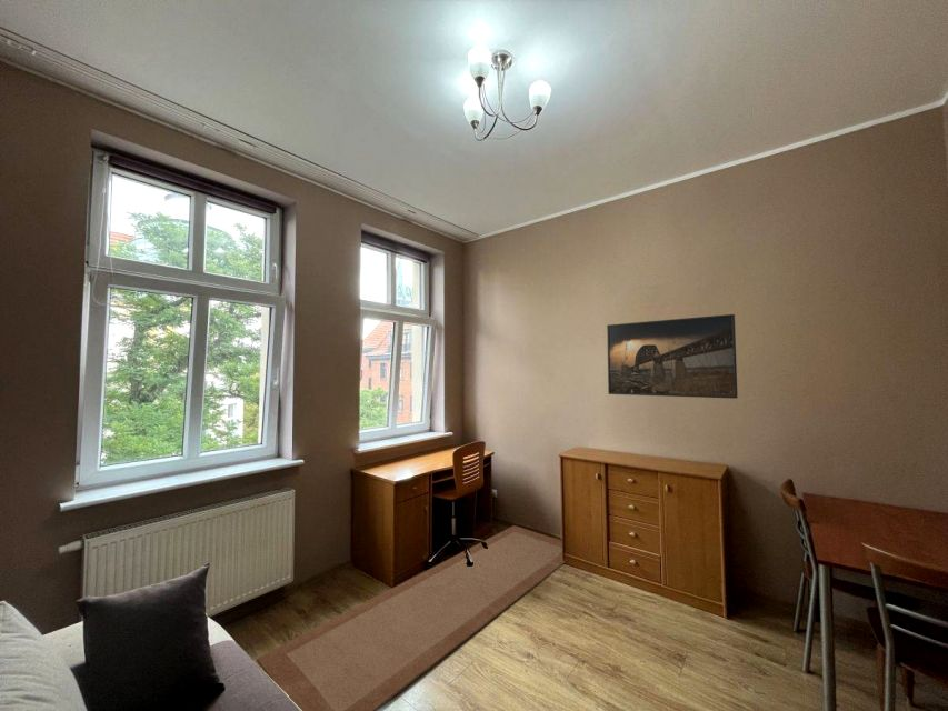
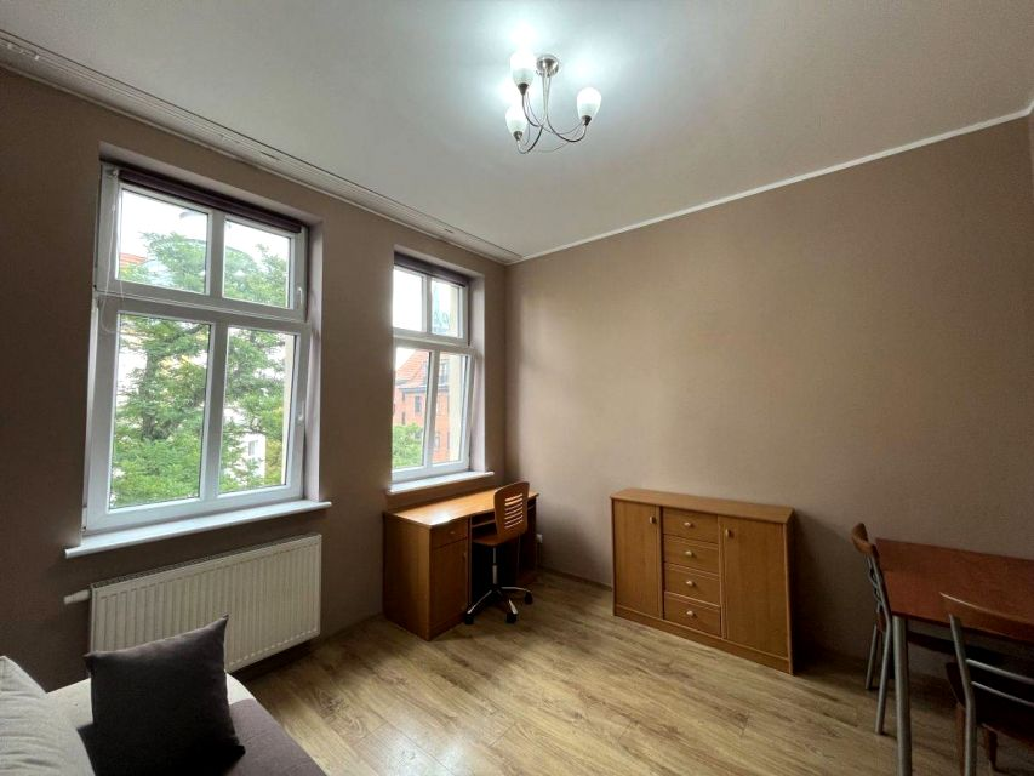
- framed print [606,313,739,400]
- rug [256,524,568,711]
